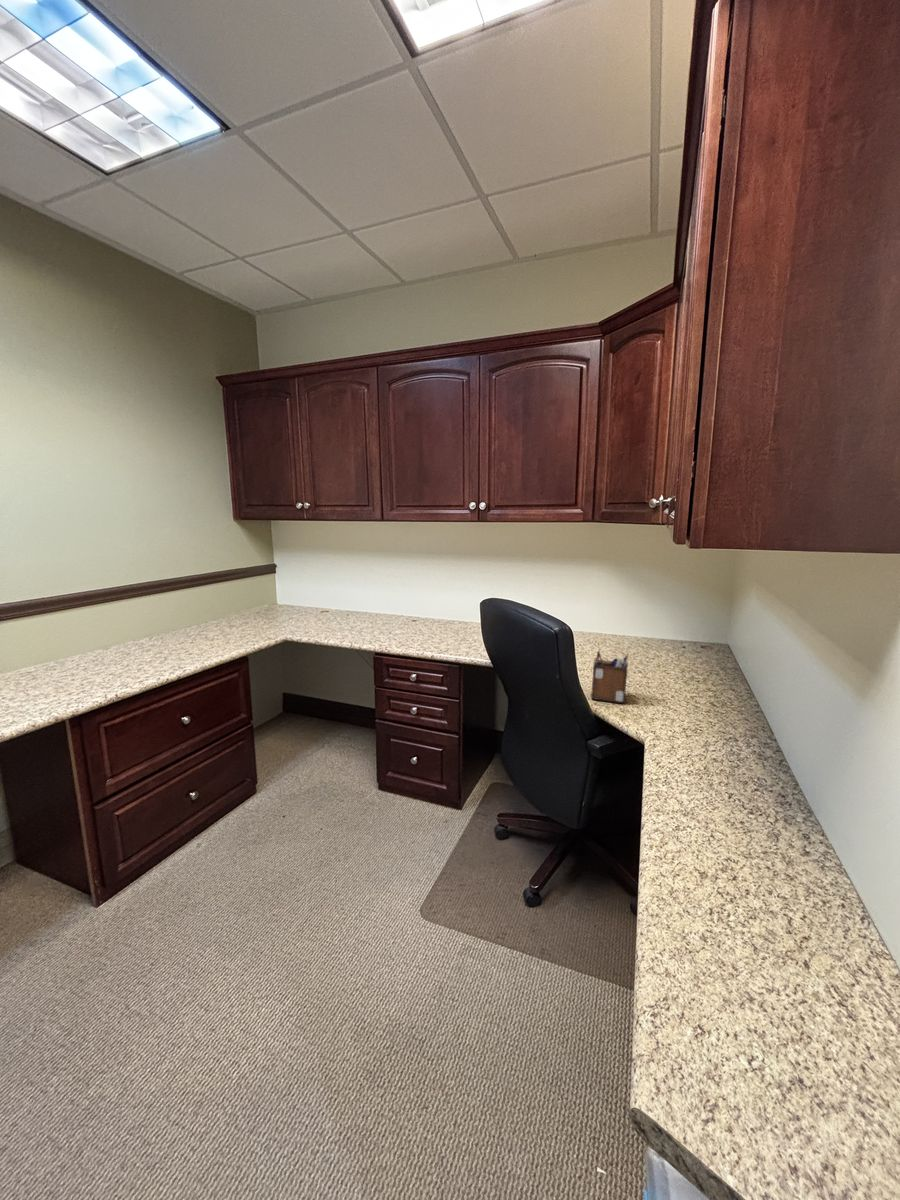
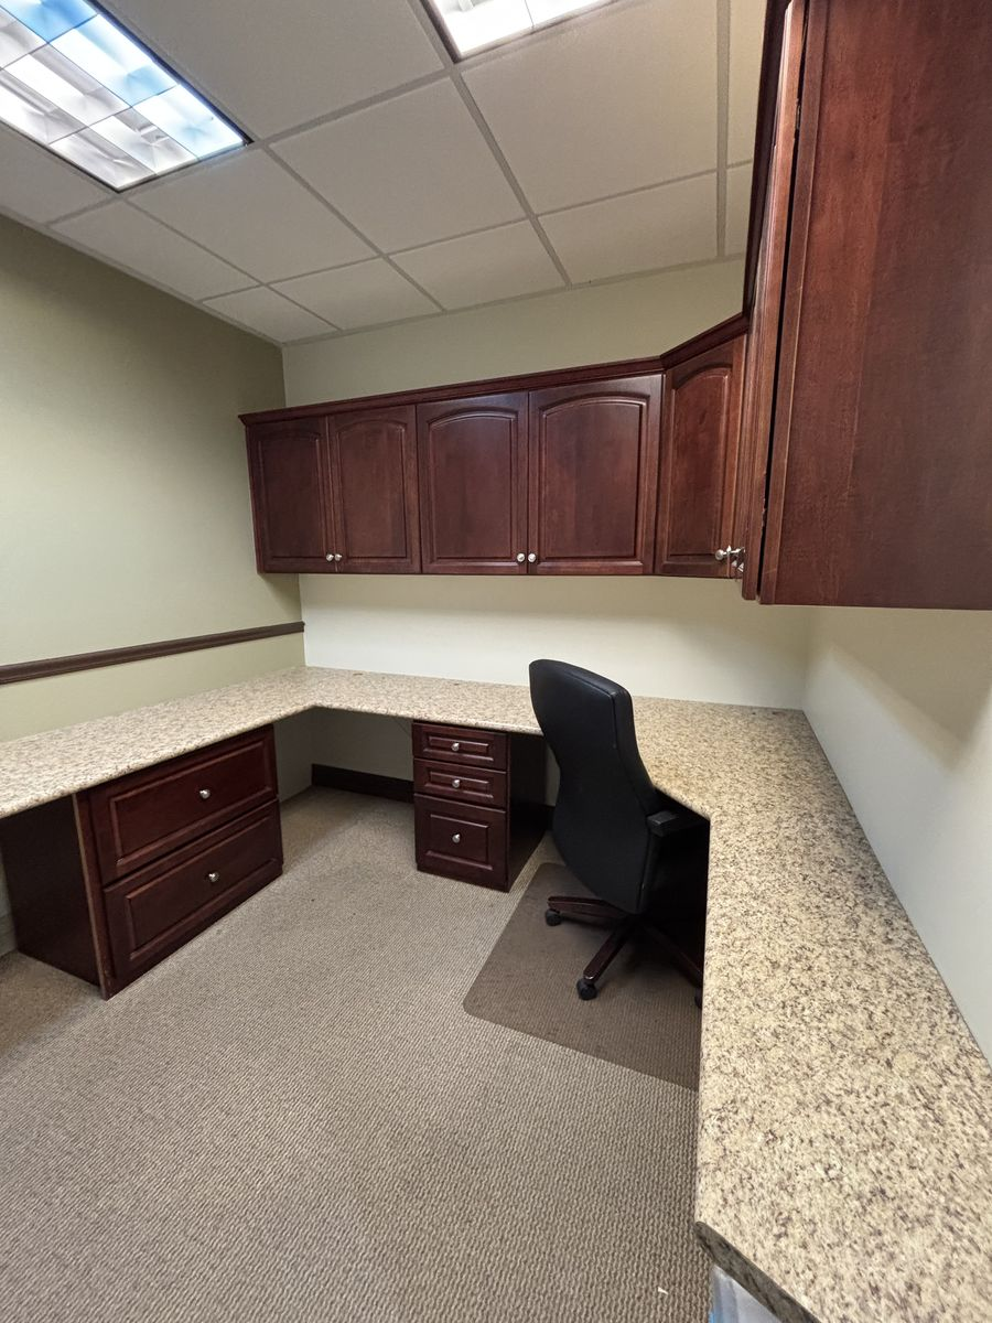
- desk organizer [590,650,629,704]
